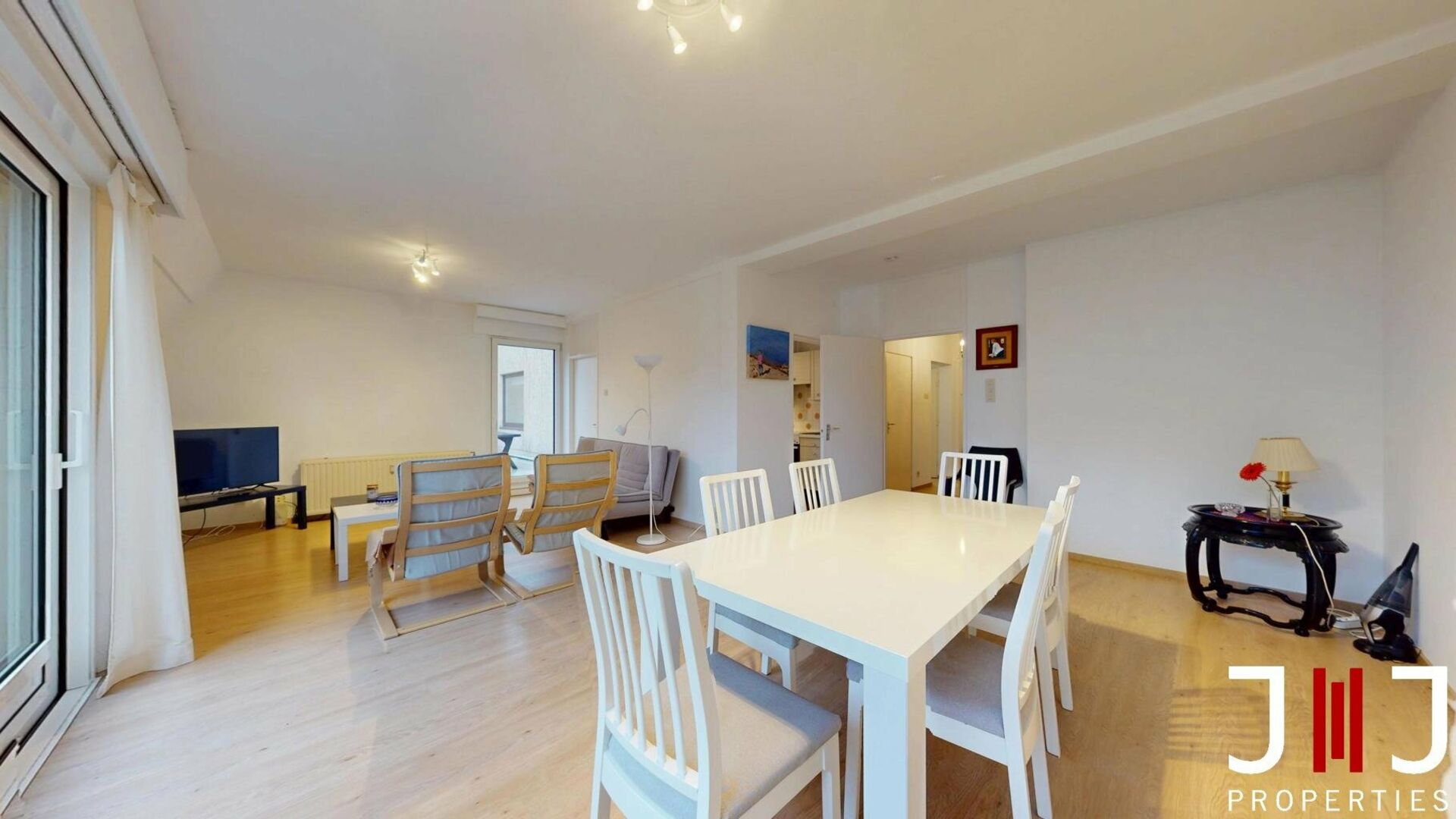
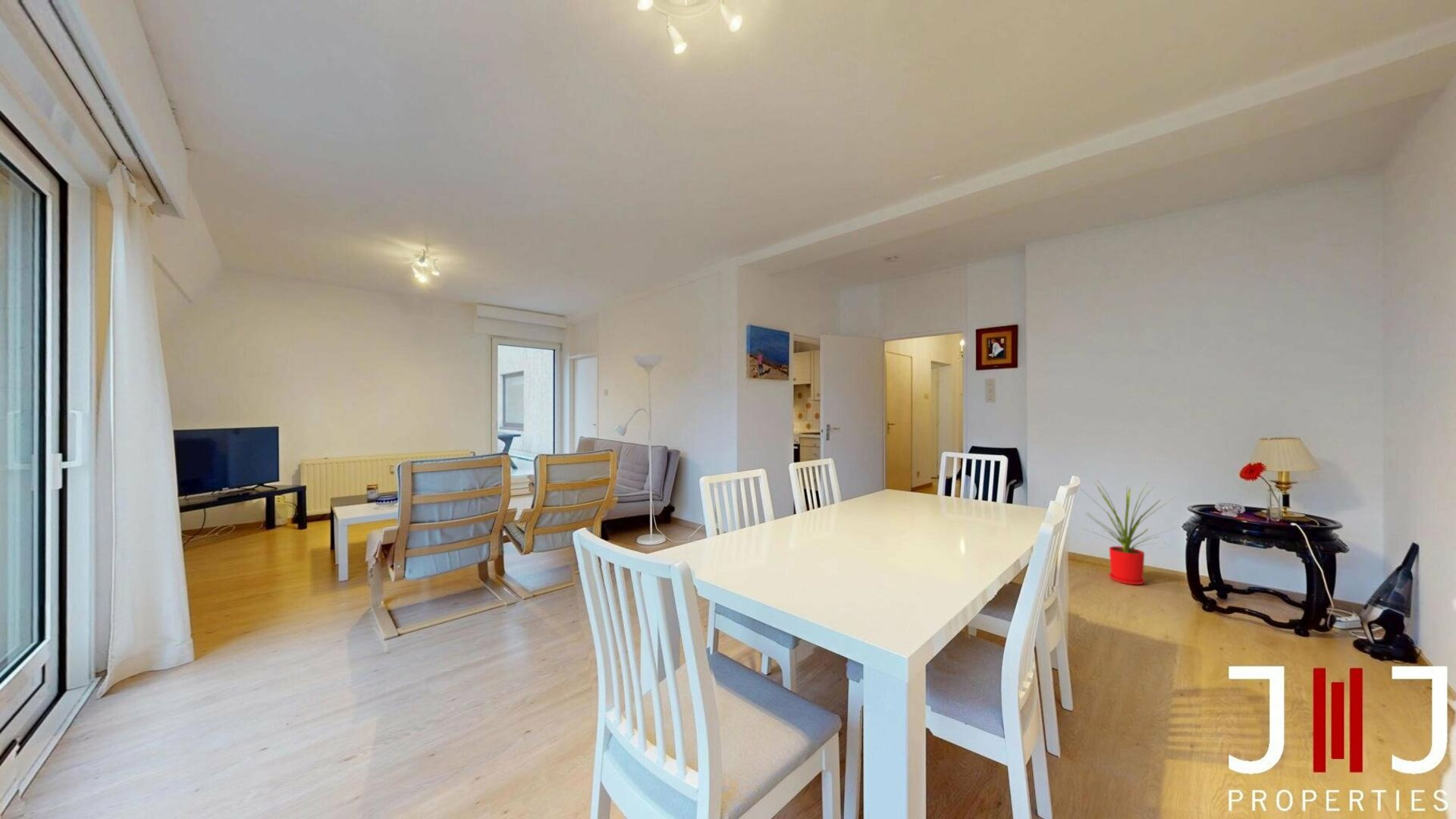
+ house plant [1081,478,1178,585]
